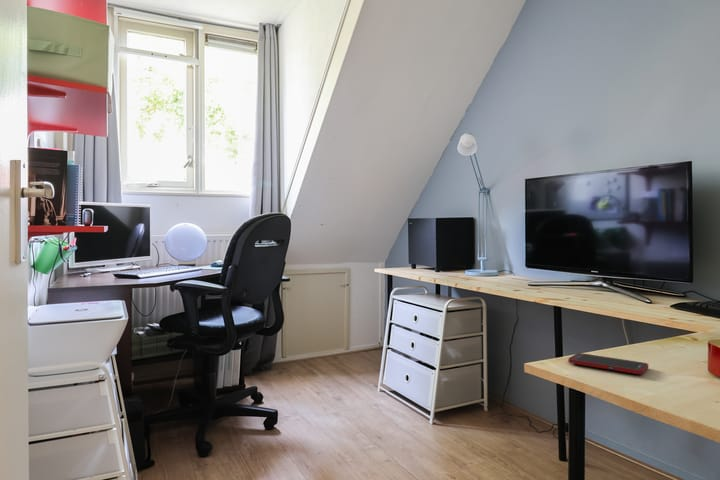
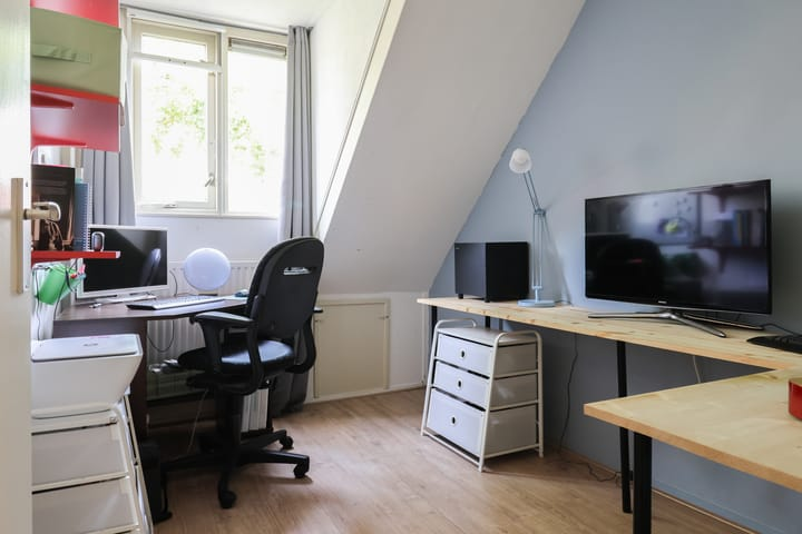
- cell phone [567,352,649,375]
